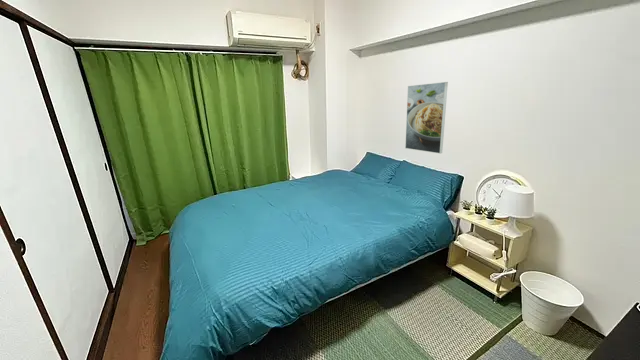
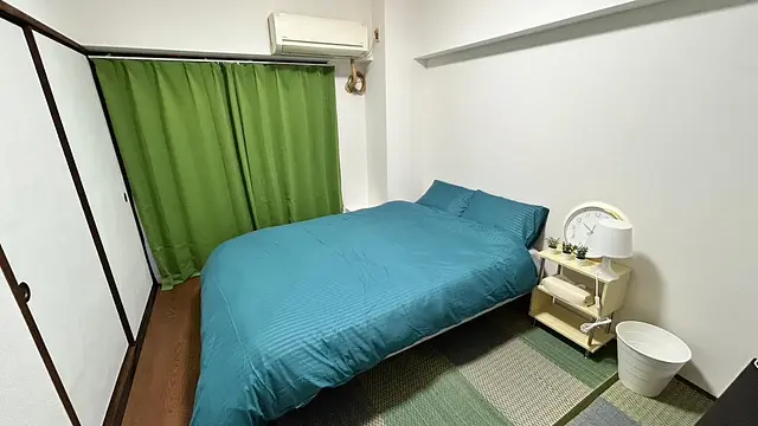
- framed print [404,81,449,154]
